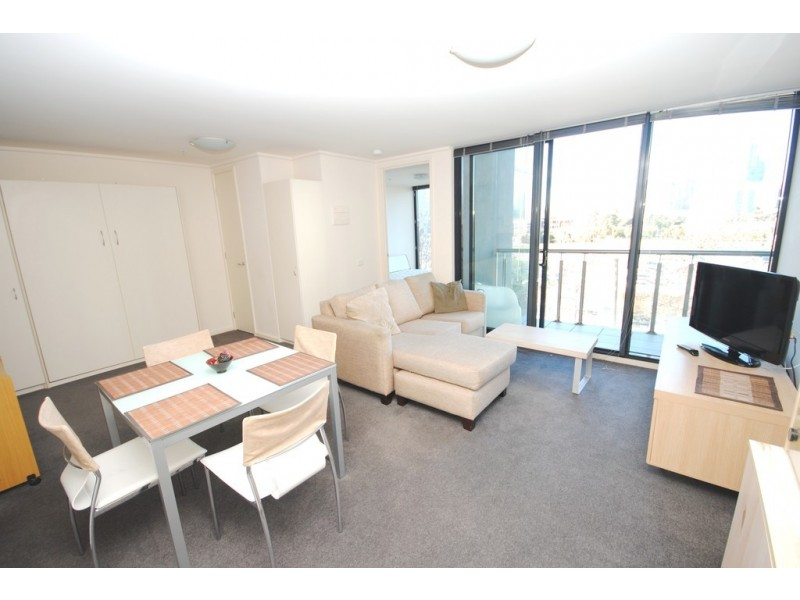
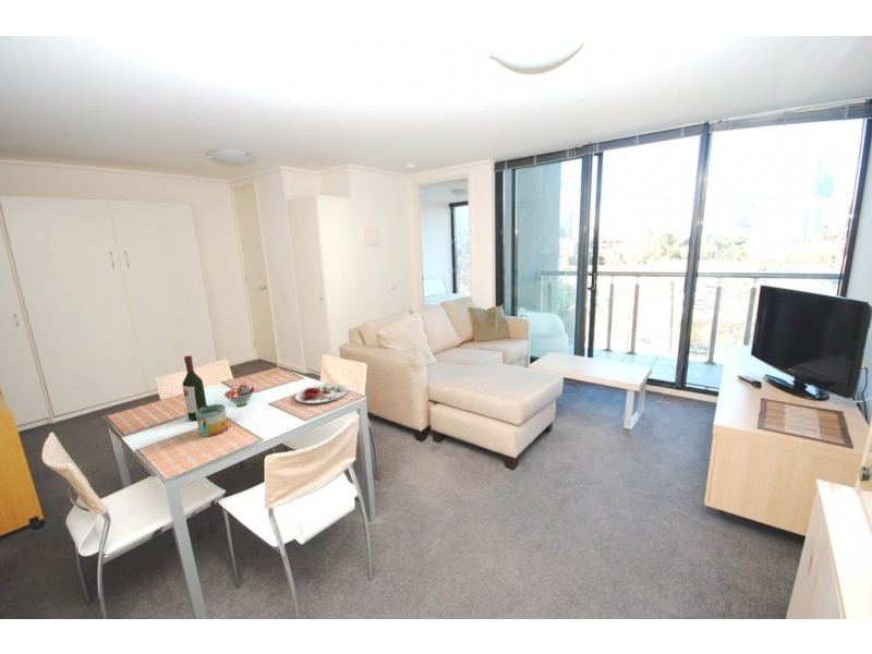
+ mug [196,403,229,437]
+ wine bottle [181,354,208,422]
+ plate [294,383,349,404]
